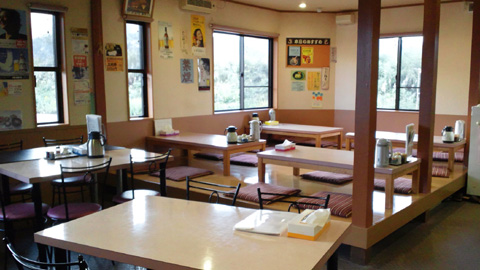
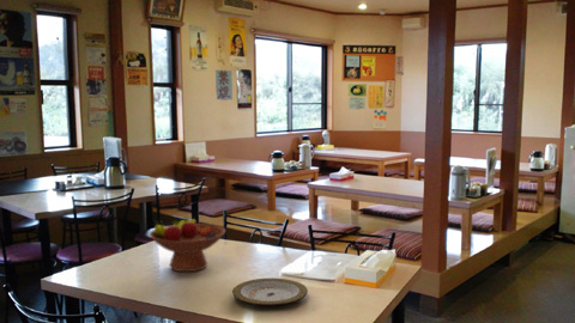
+ plate [231,276,309,306]
+ fruit bowl [147,217,226,273]
